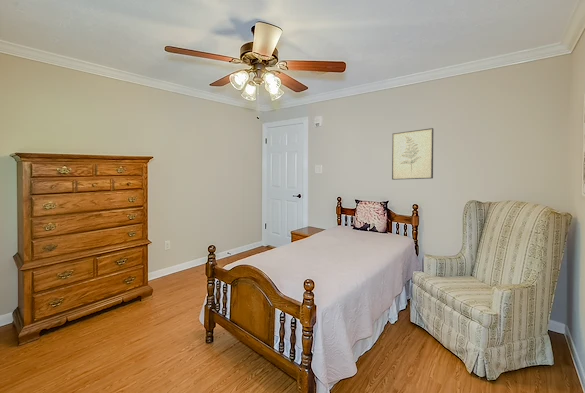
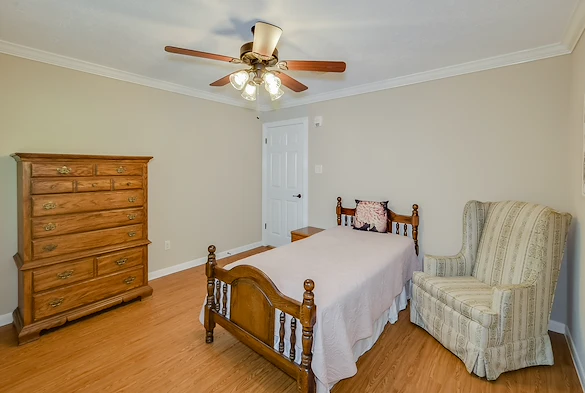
- wall art [391,127,434,181]
